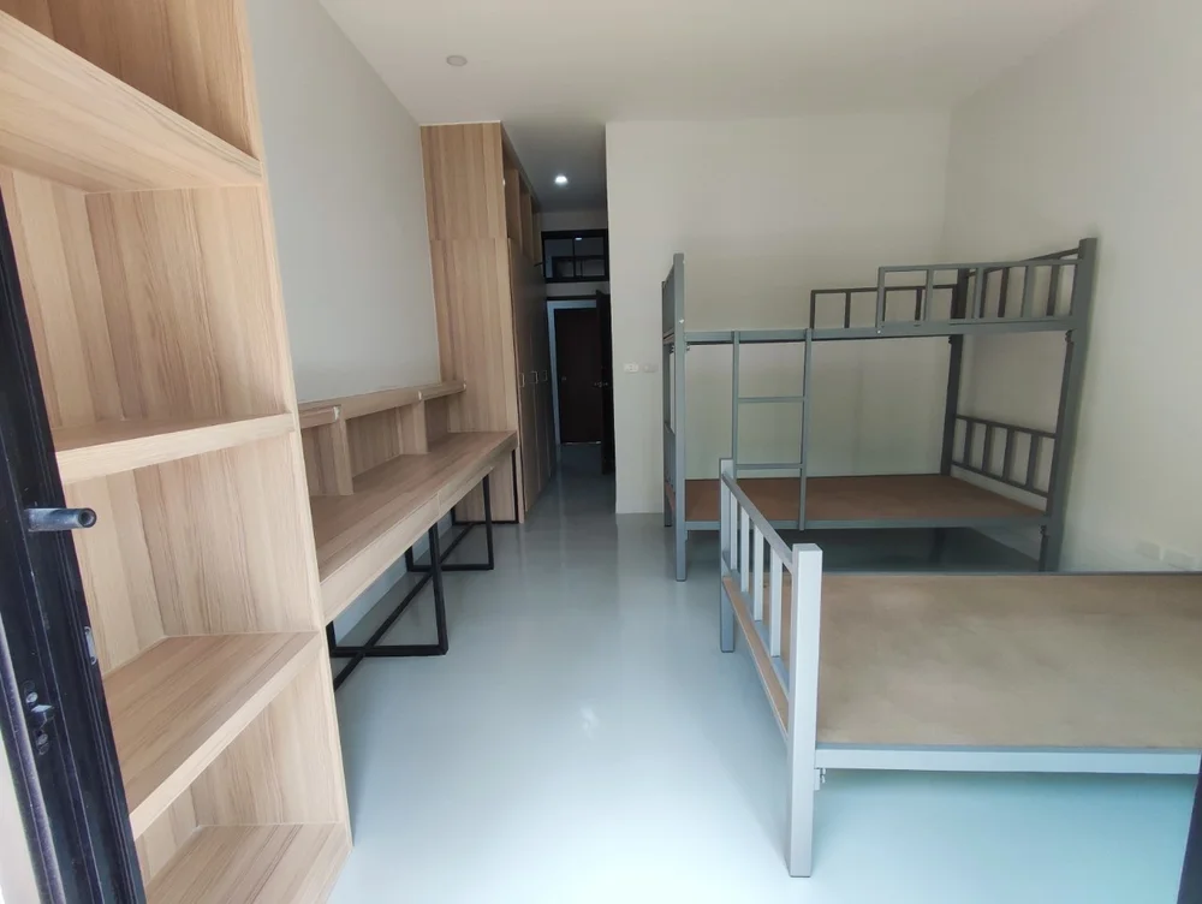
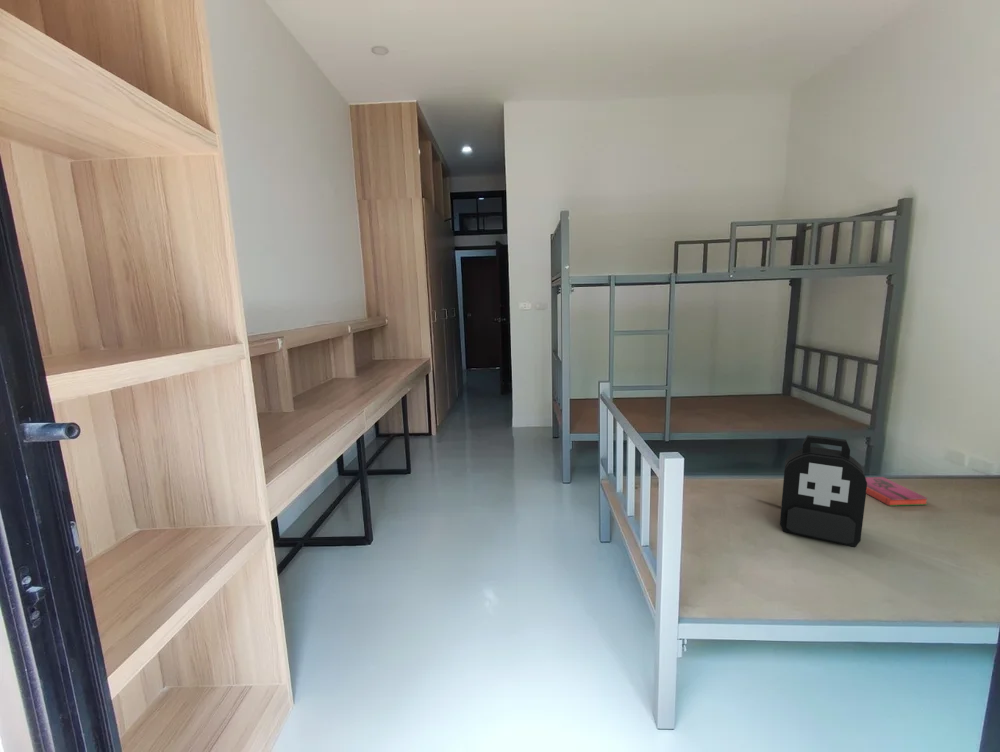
+ hardback book [865,476,929,507]
+ backpack [779,434,867,548]
